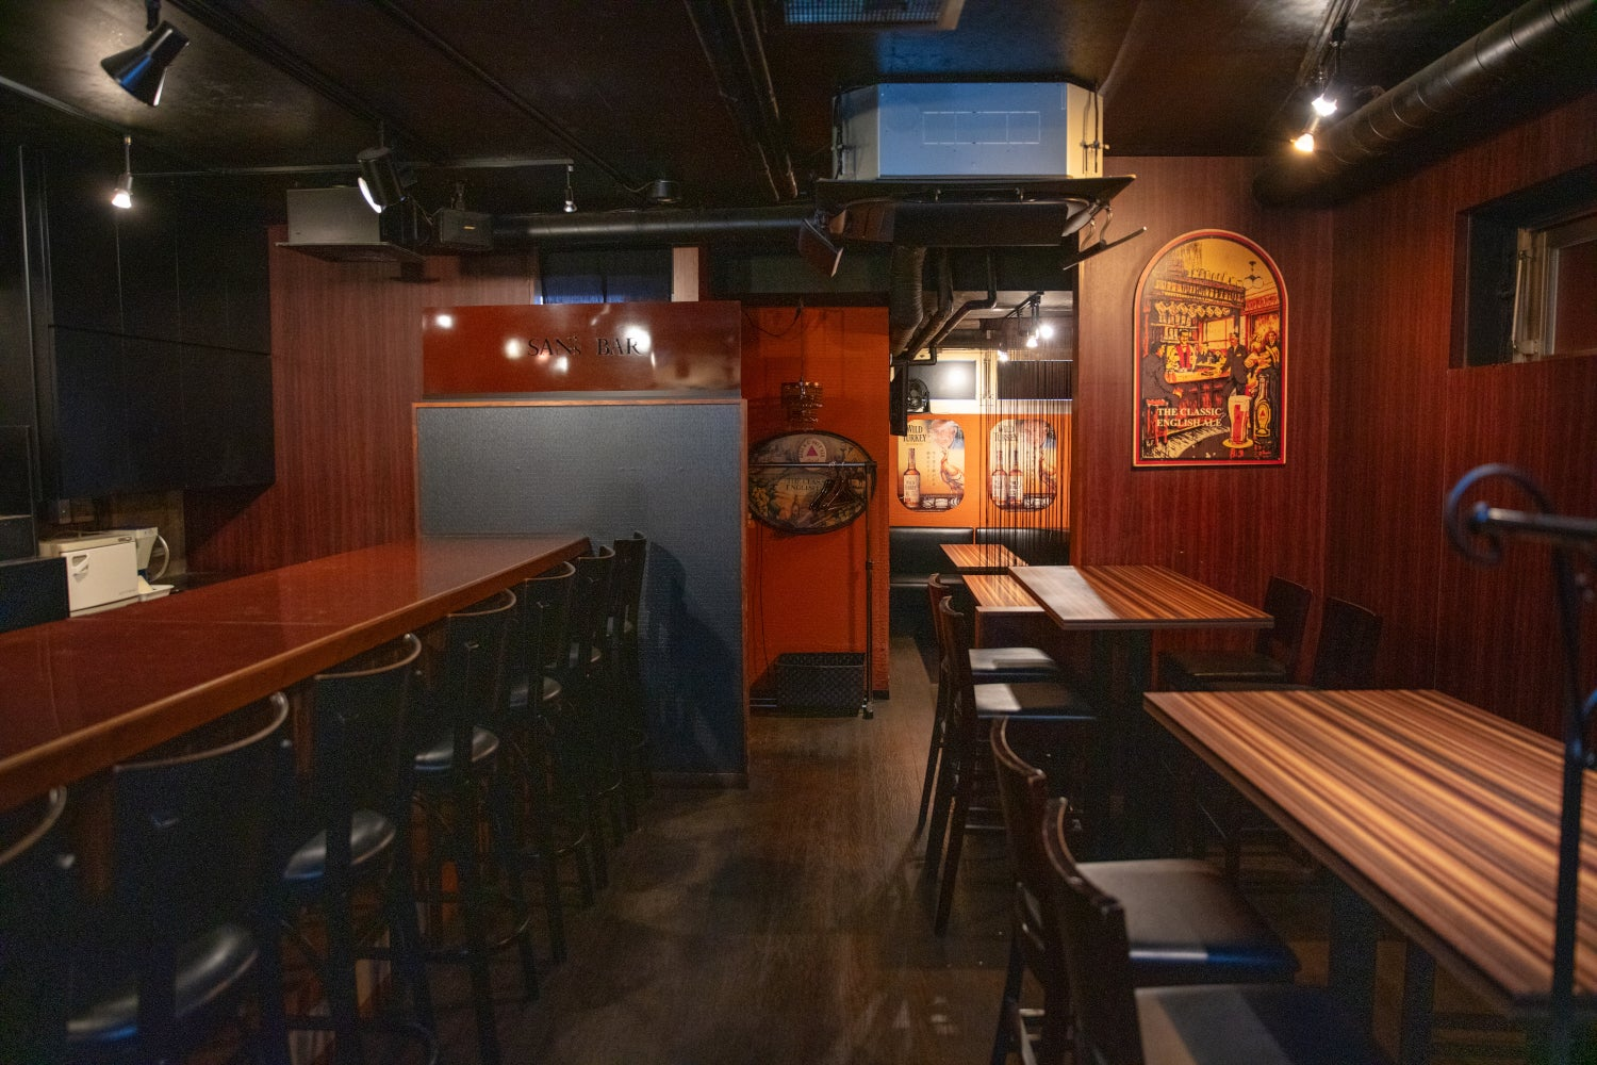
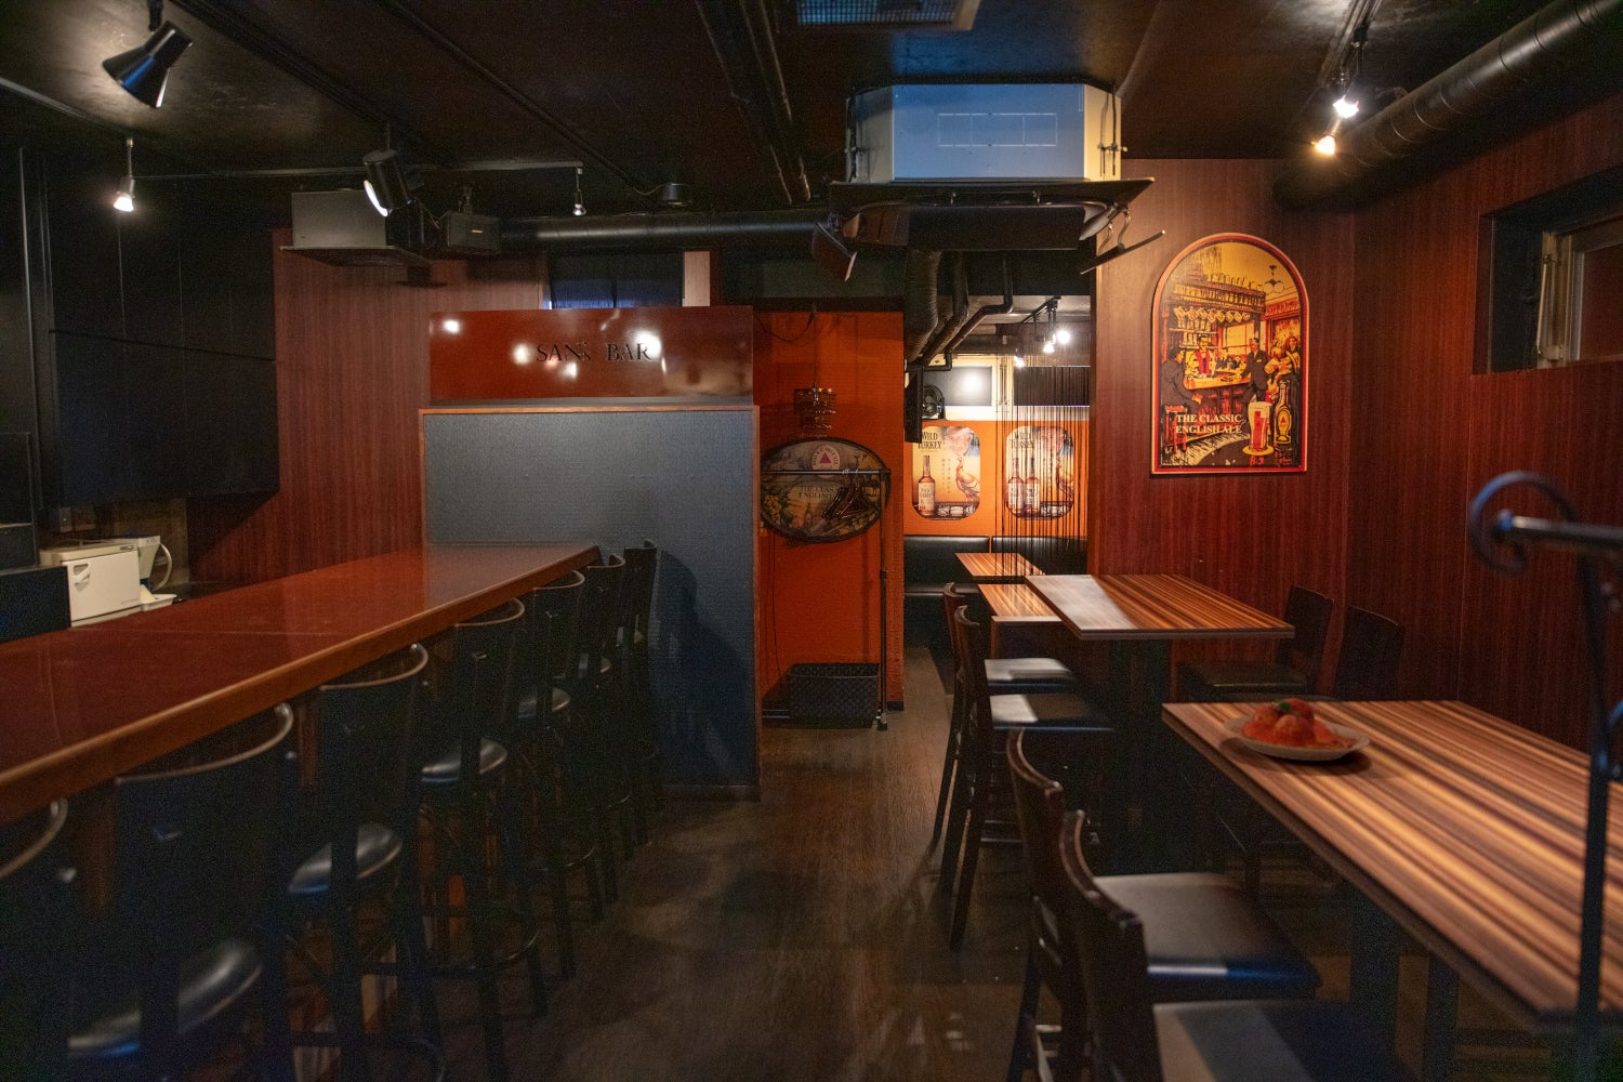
+ plate [1222,696,1371,762]
